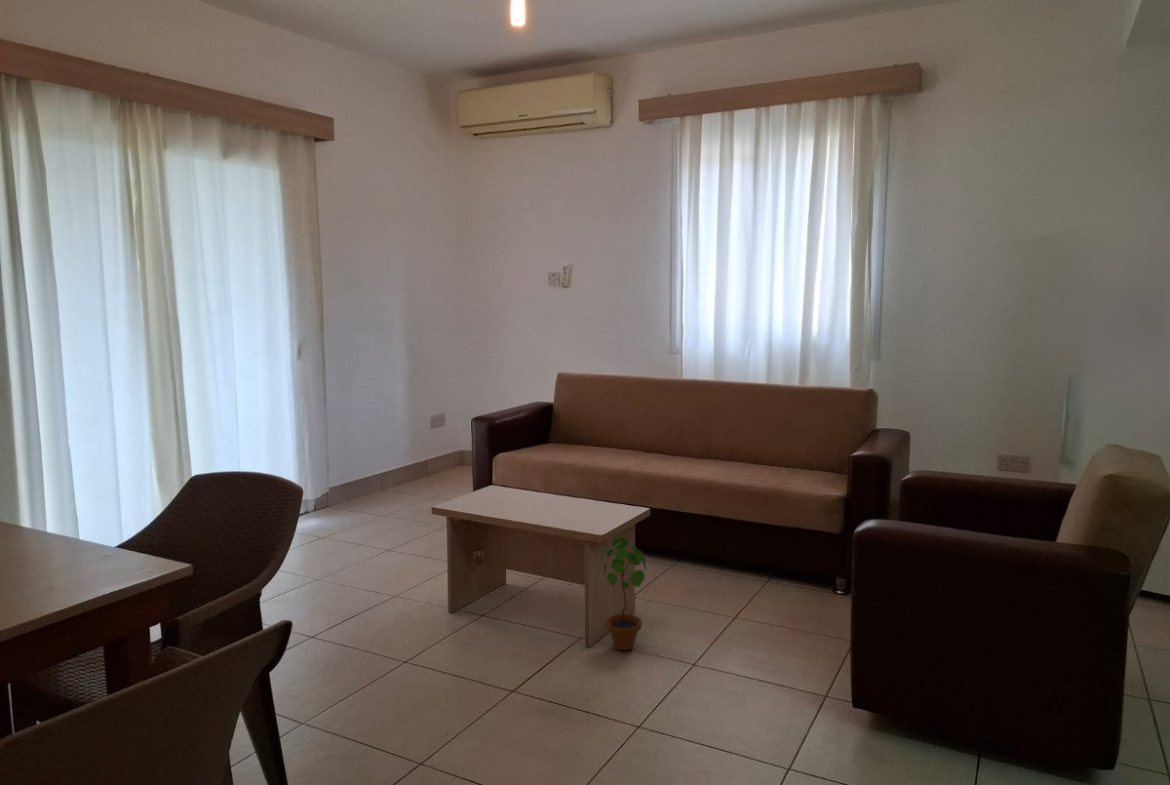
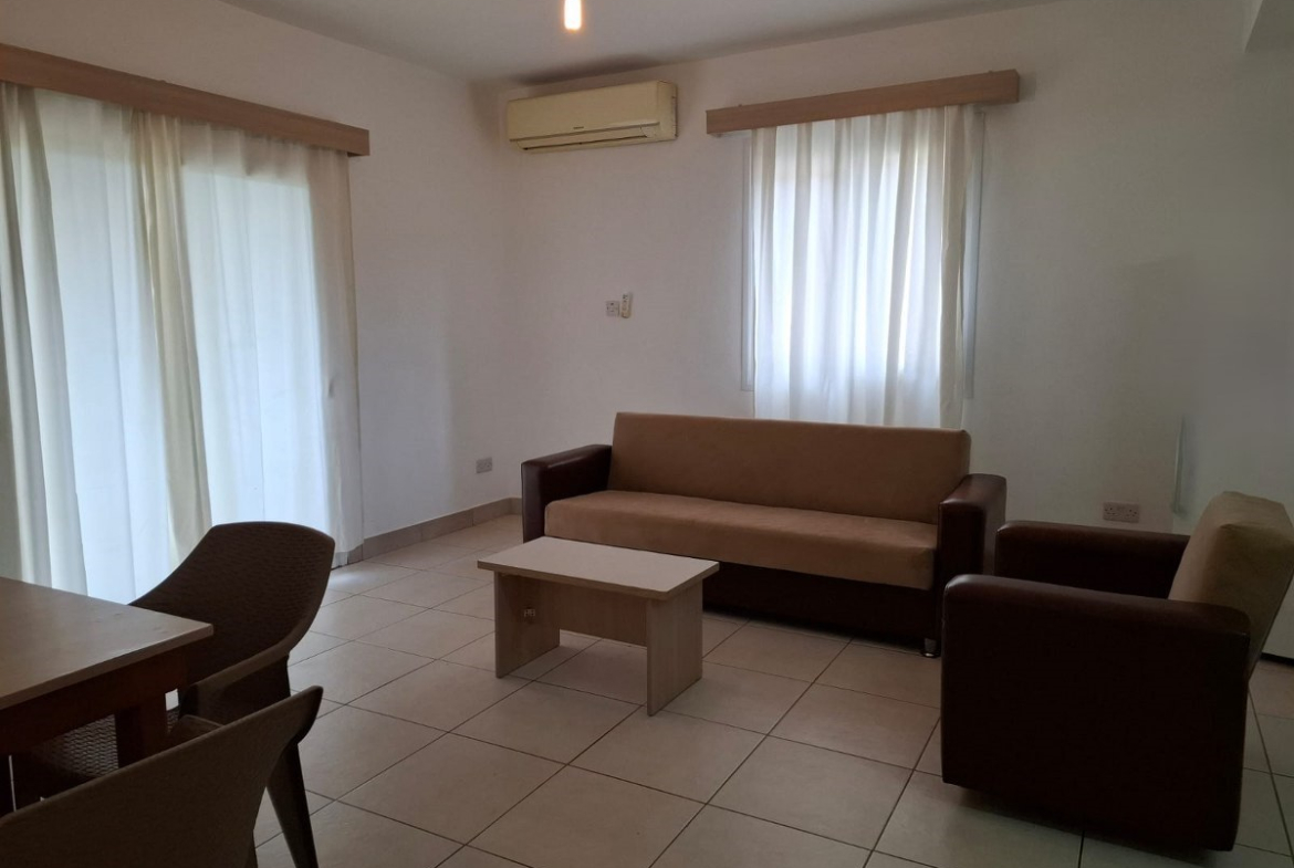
- potted plant [599,535,647,651]
